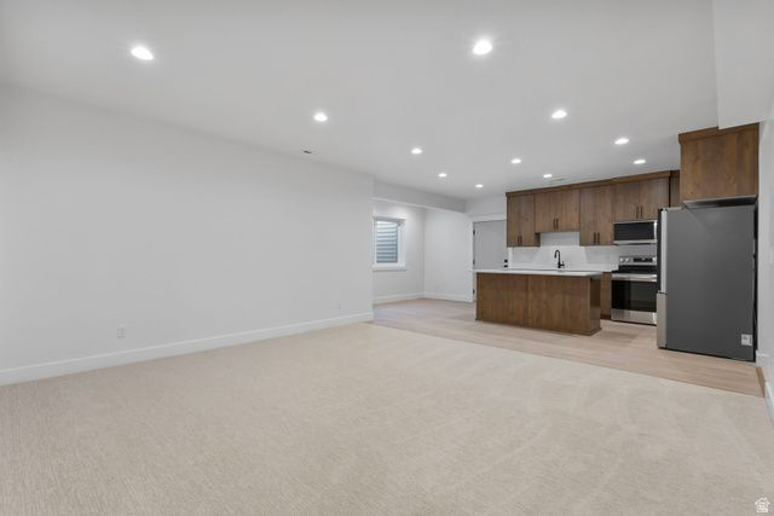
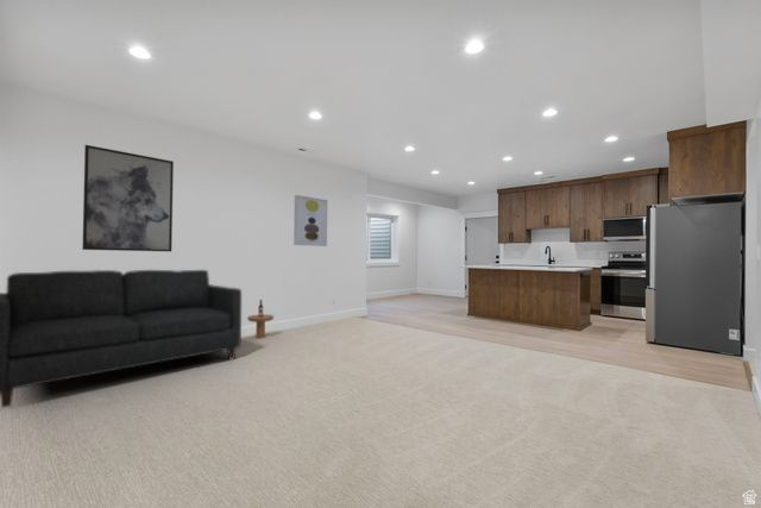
+ wall art [293,194,328,247]
+ sofa [0,269,243,409]
+ wall art [81,144,175,252]
+ side table [246,299,275,339]
